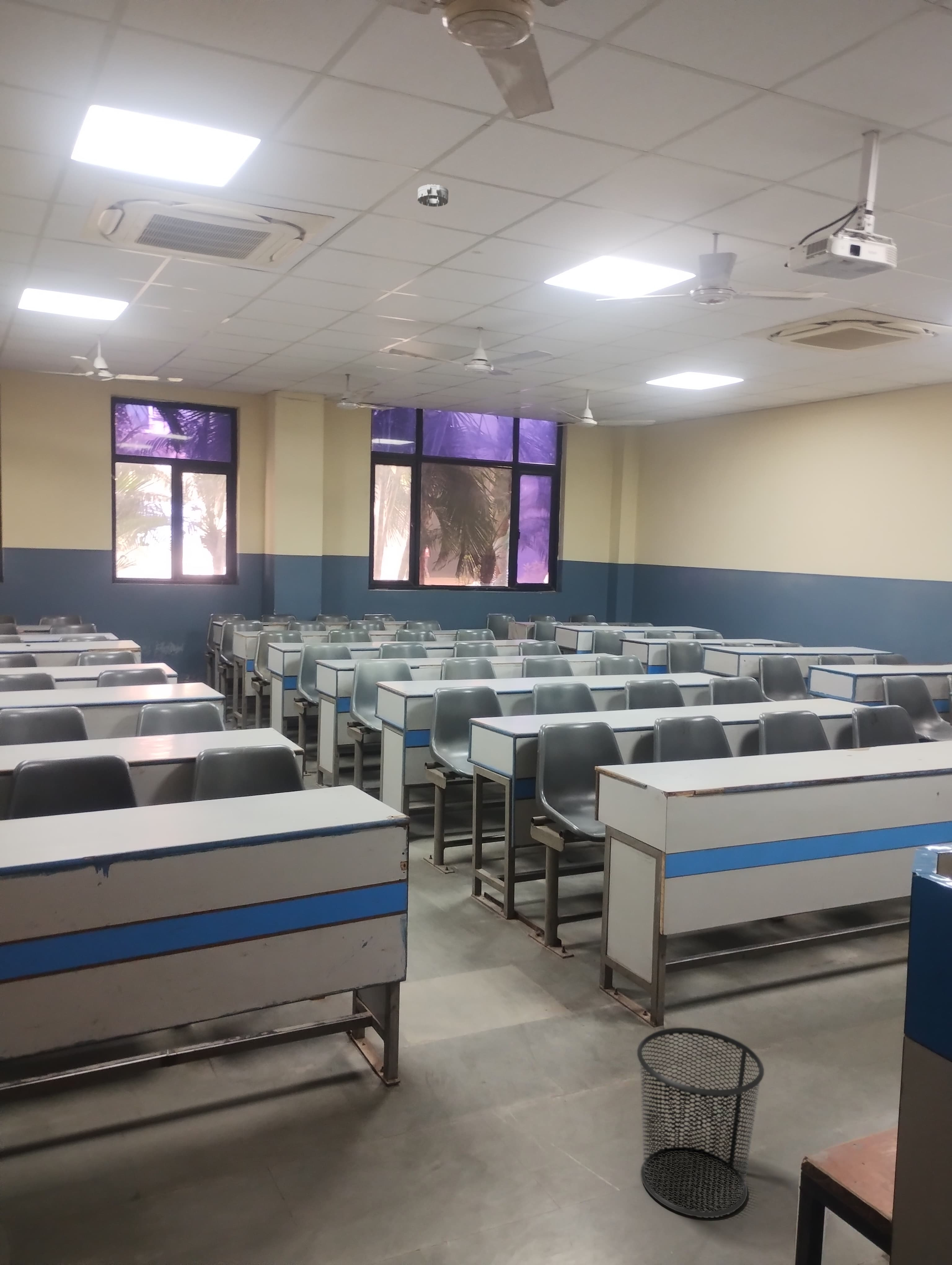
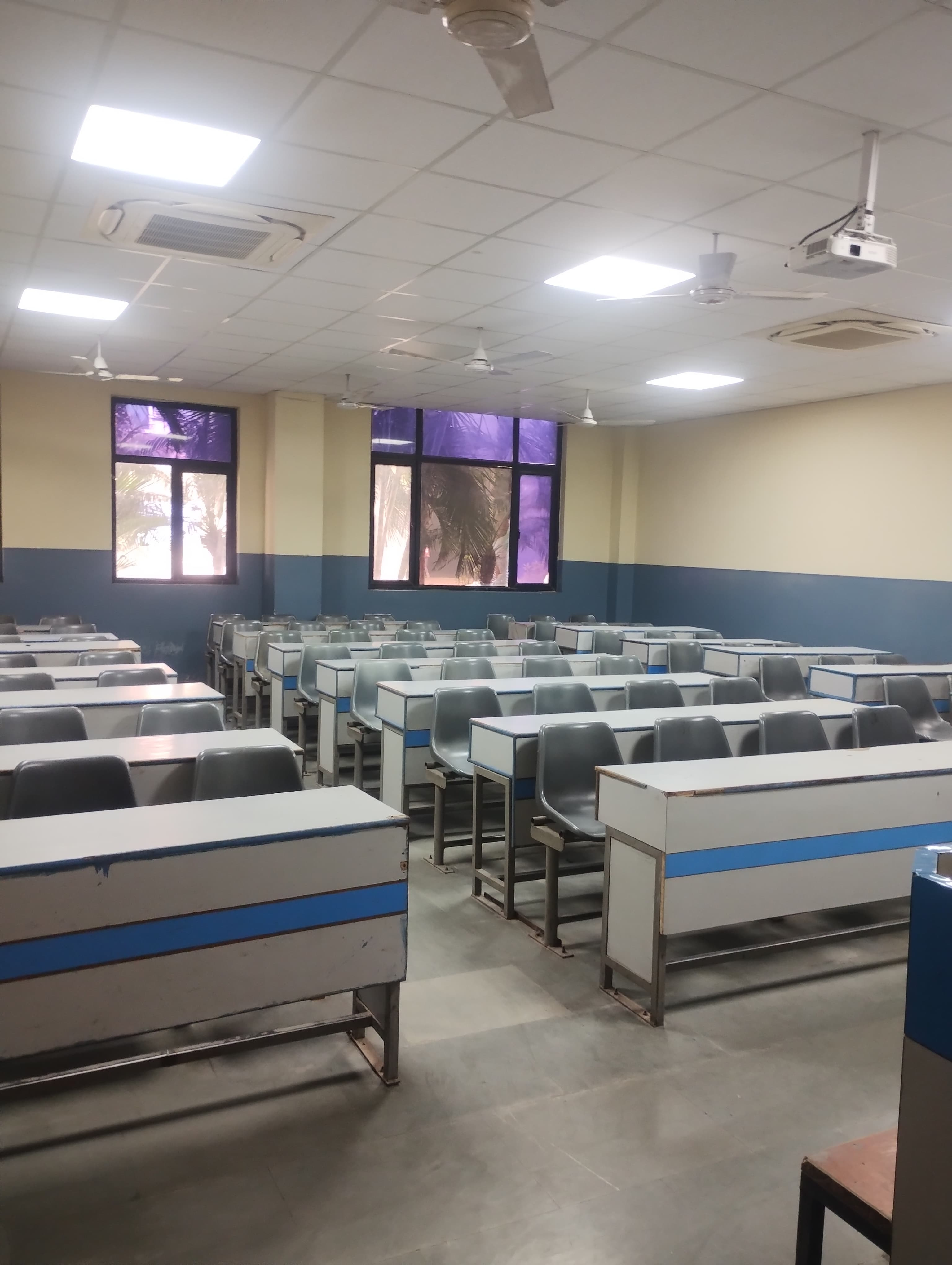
- smoke detector [417,184,449,207]
- waste bin [637,1027,765,1218]
